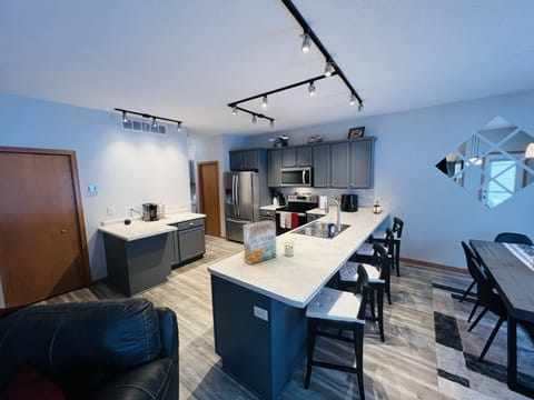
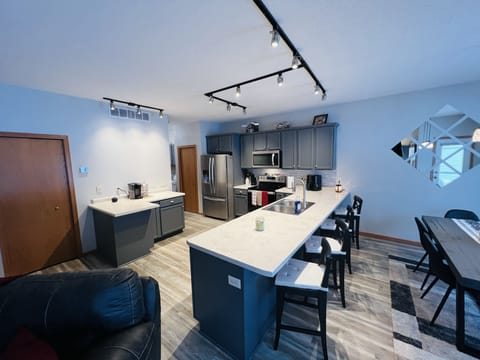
- cereal box [243,219,277,266]
